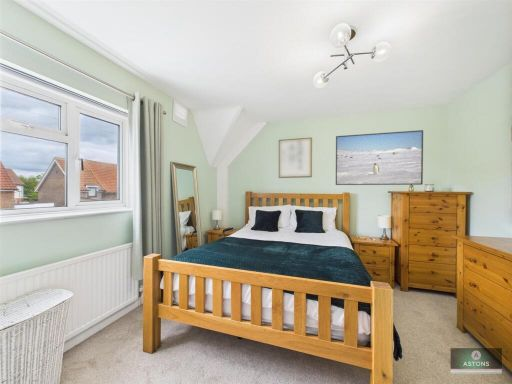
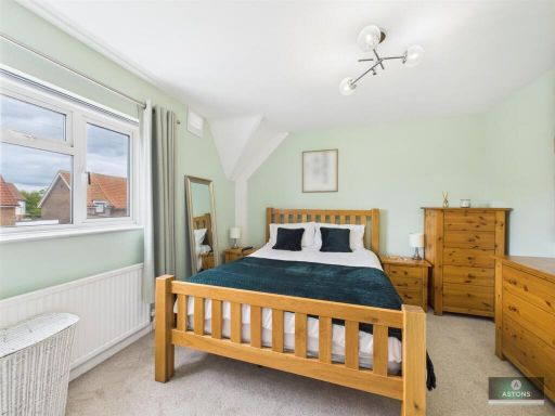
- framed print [335,129,424,186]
